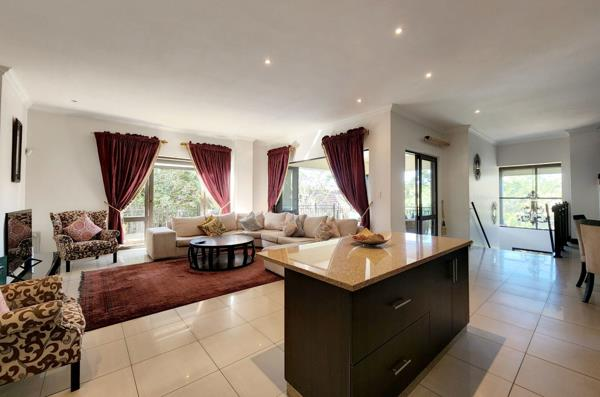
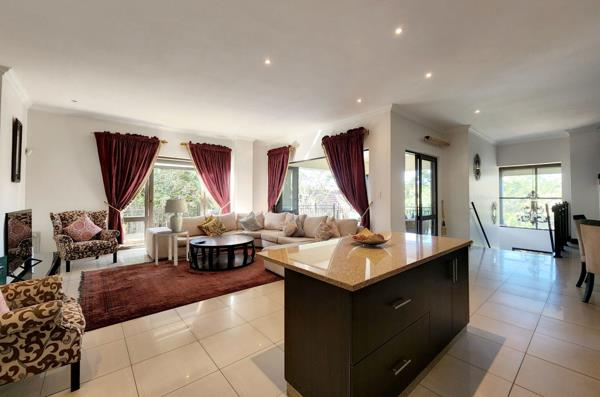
+ side table [154,229,190,267]
+ lamp [163,198,189,232]
